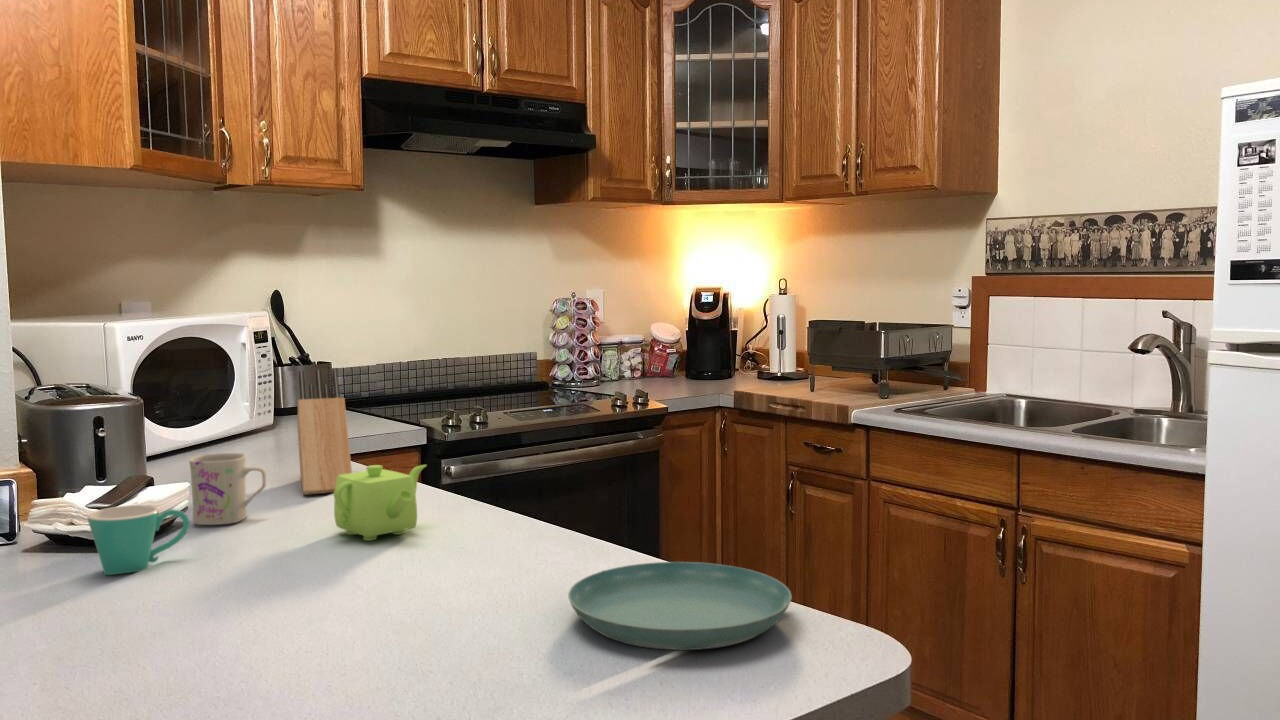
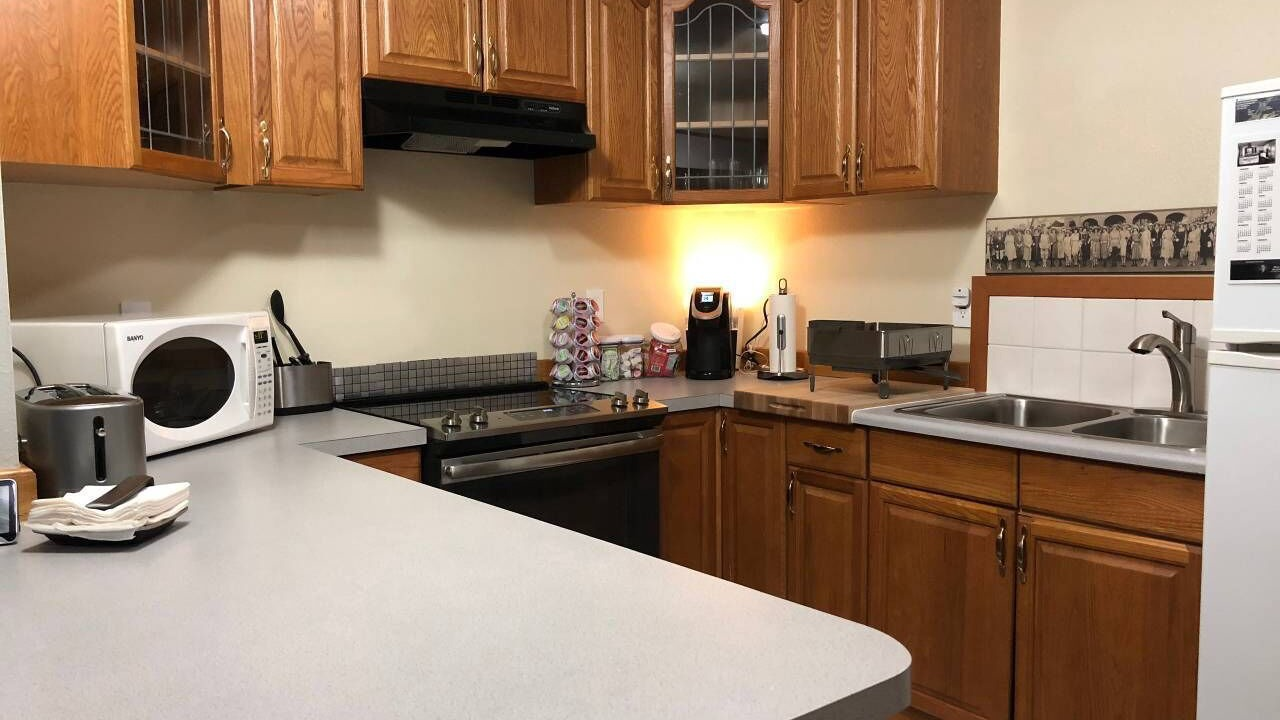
- saucer [567,561,793,651]
- mug [87,504,190,576]
- knife block [296,367,353,496]
- teapot [333,464,428,542]
- mug [188,452,267,526]
